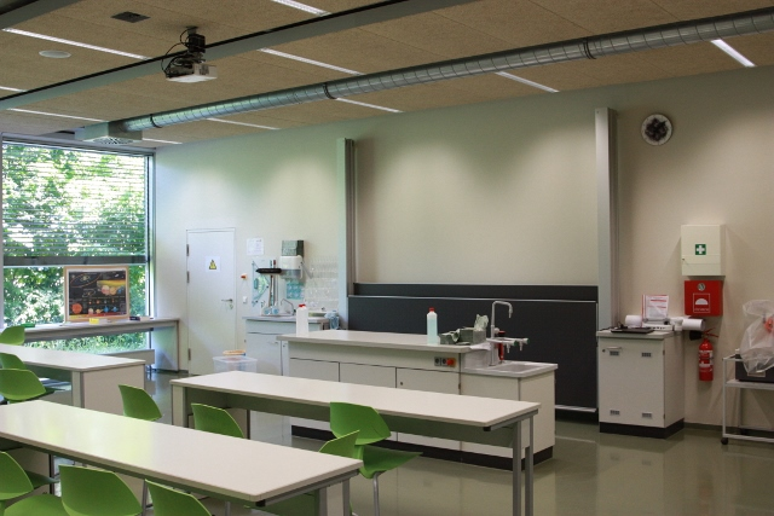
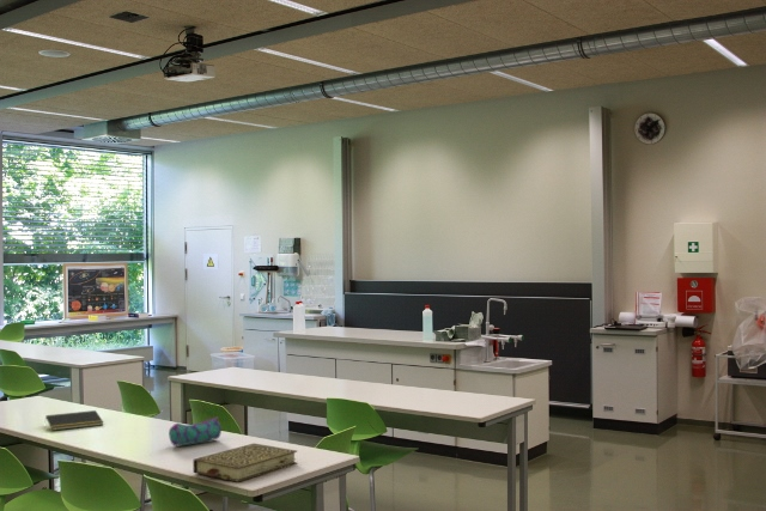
+ book [192,443,298,483]
+ pencil case [168,416,223,448]
+ notepad [44,409,104,432]
